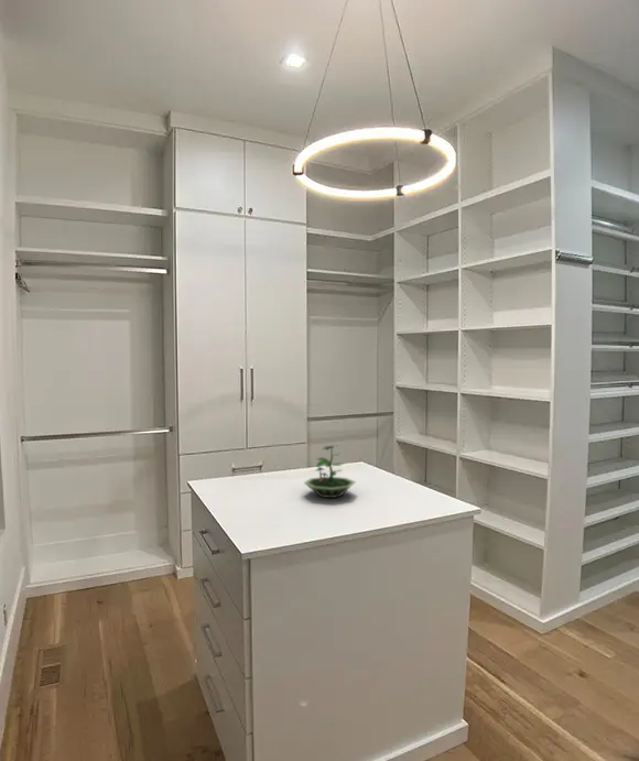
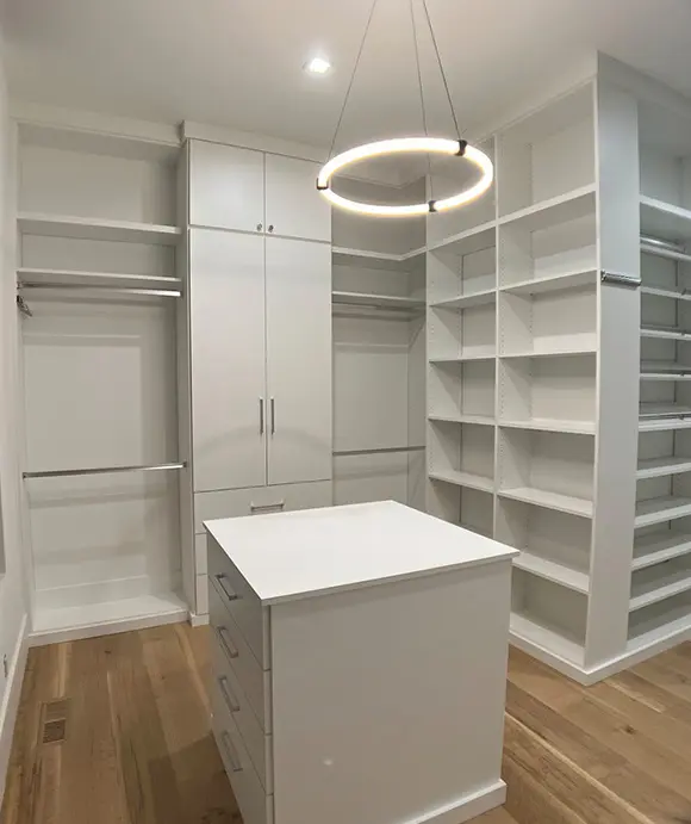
- terrarium [303,444,357,499]
